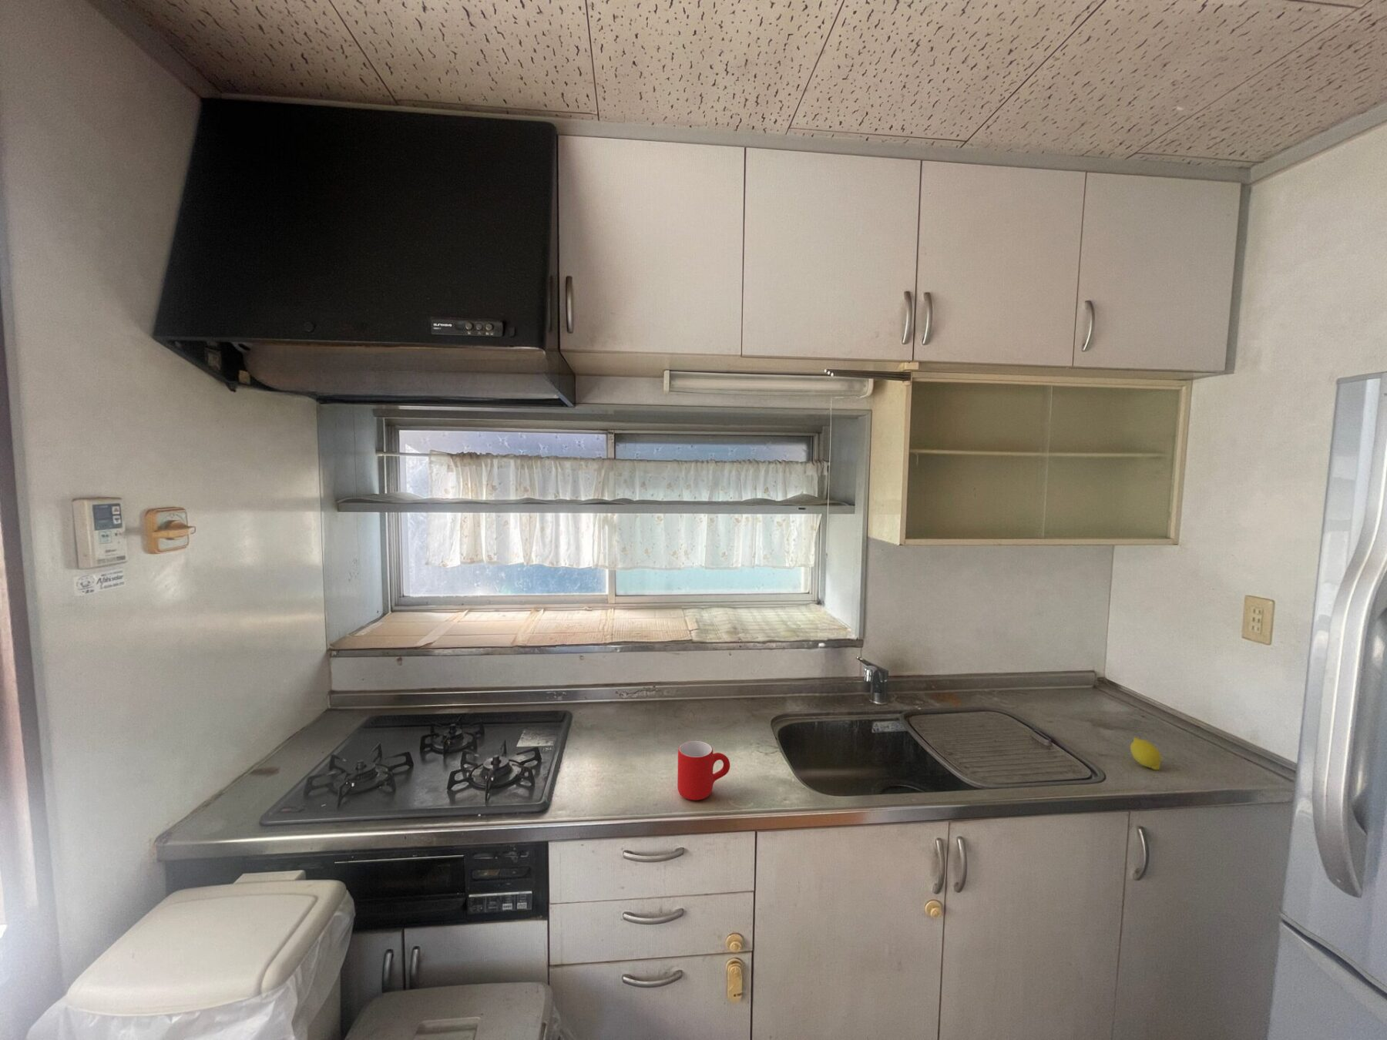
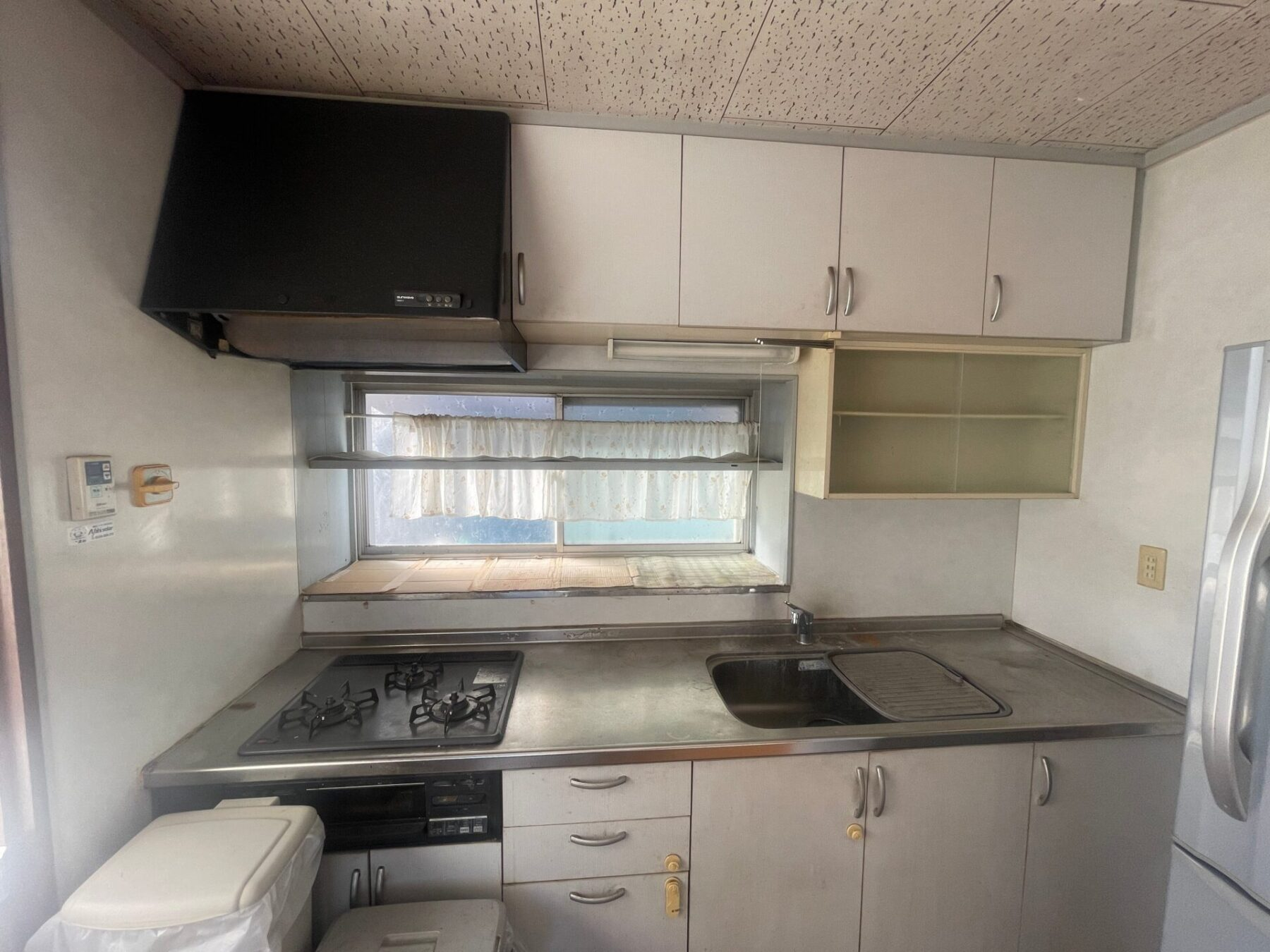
- mug [676,741,731,801]
- fruit [1129,736,1162,770]
